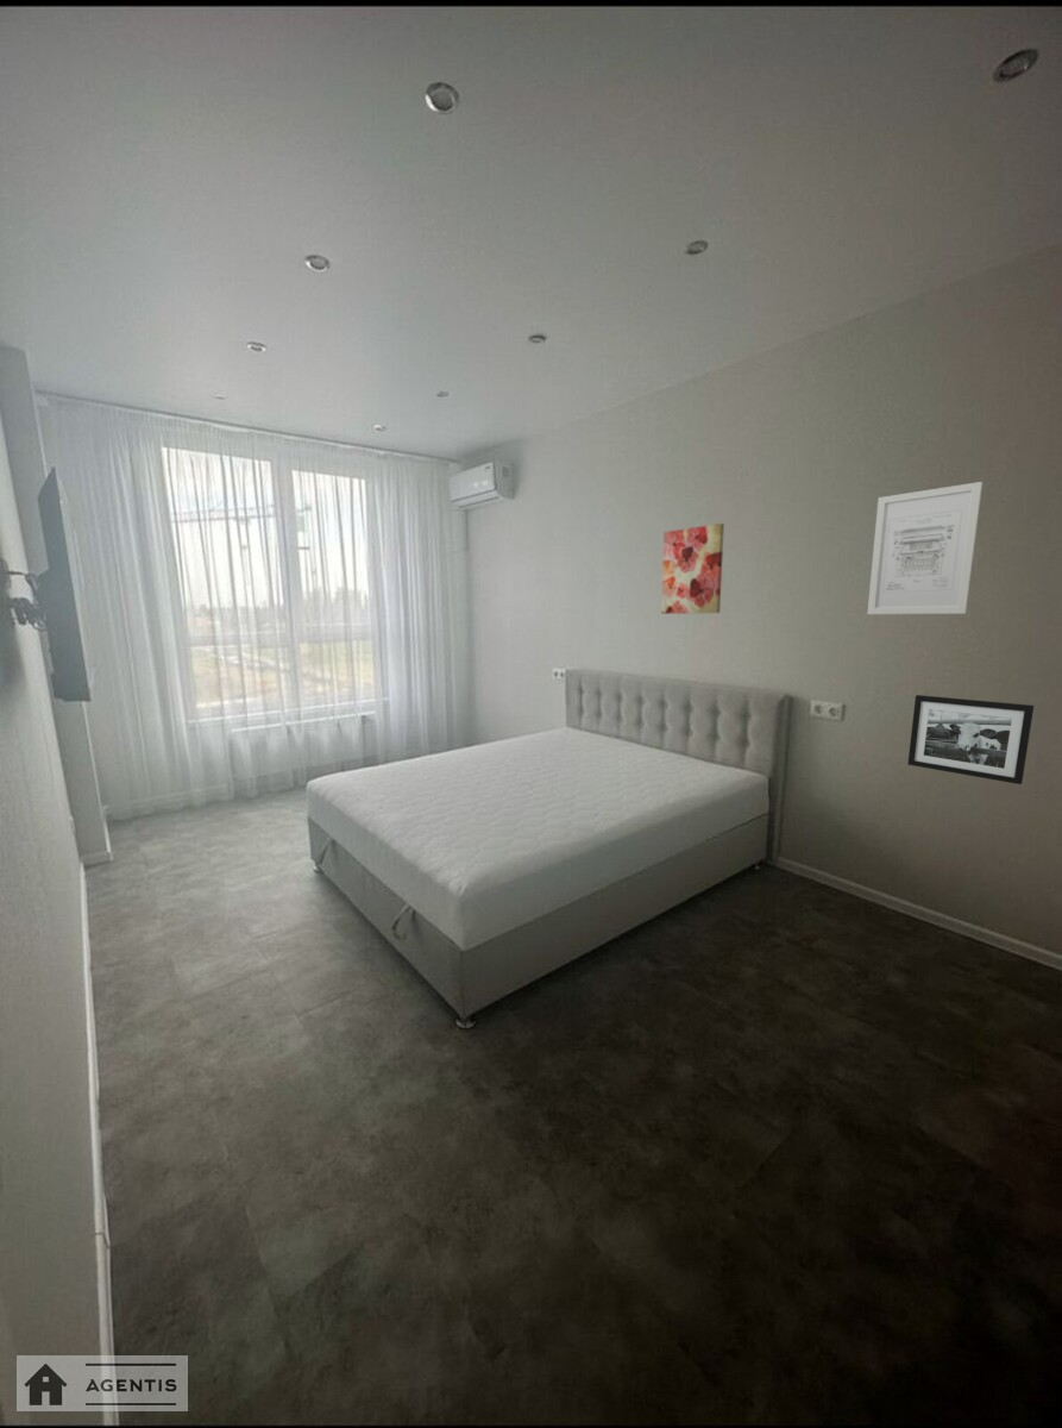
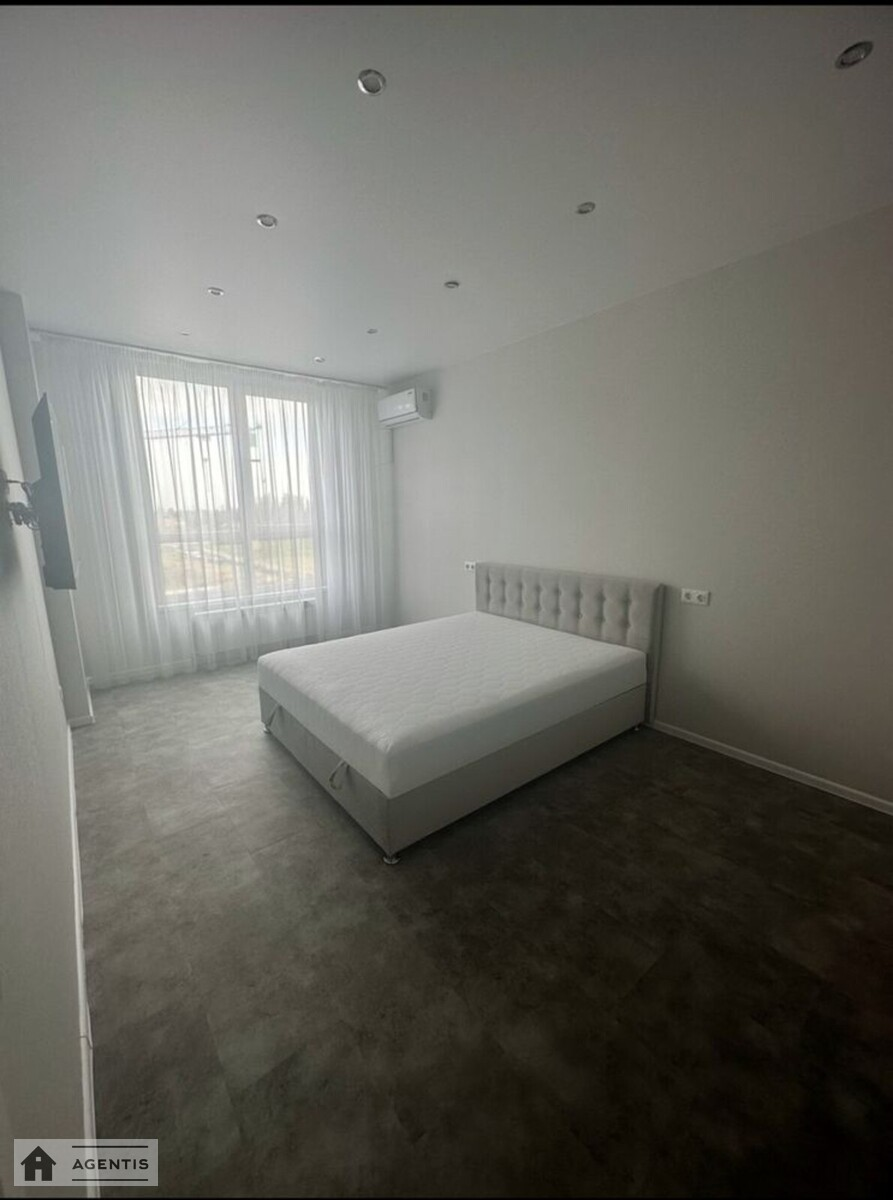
- wall art [866,481,984,615]
- picture frame [906,694,1035,785]
- wall art [660,522,725,615]
